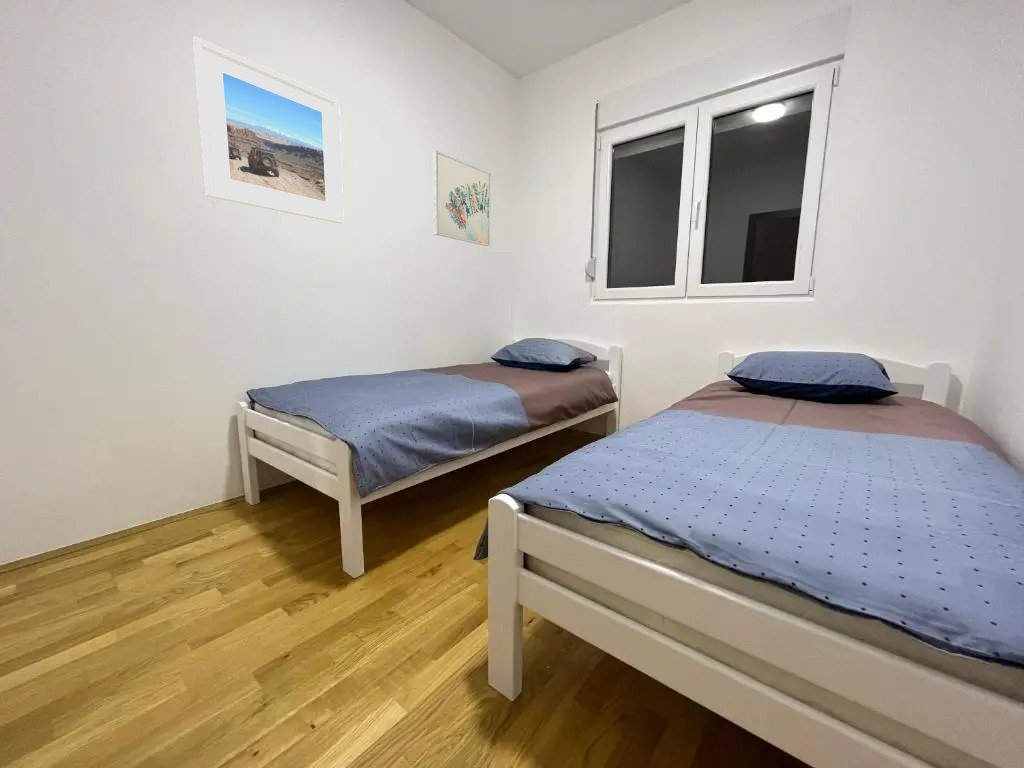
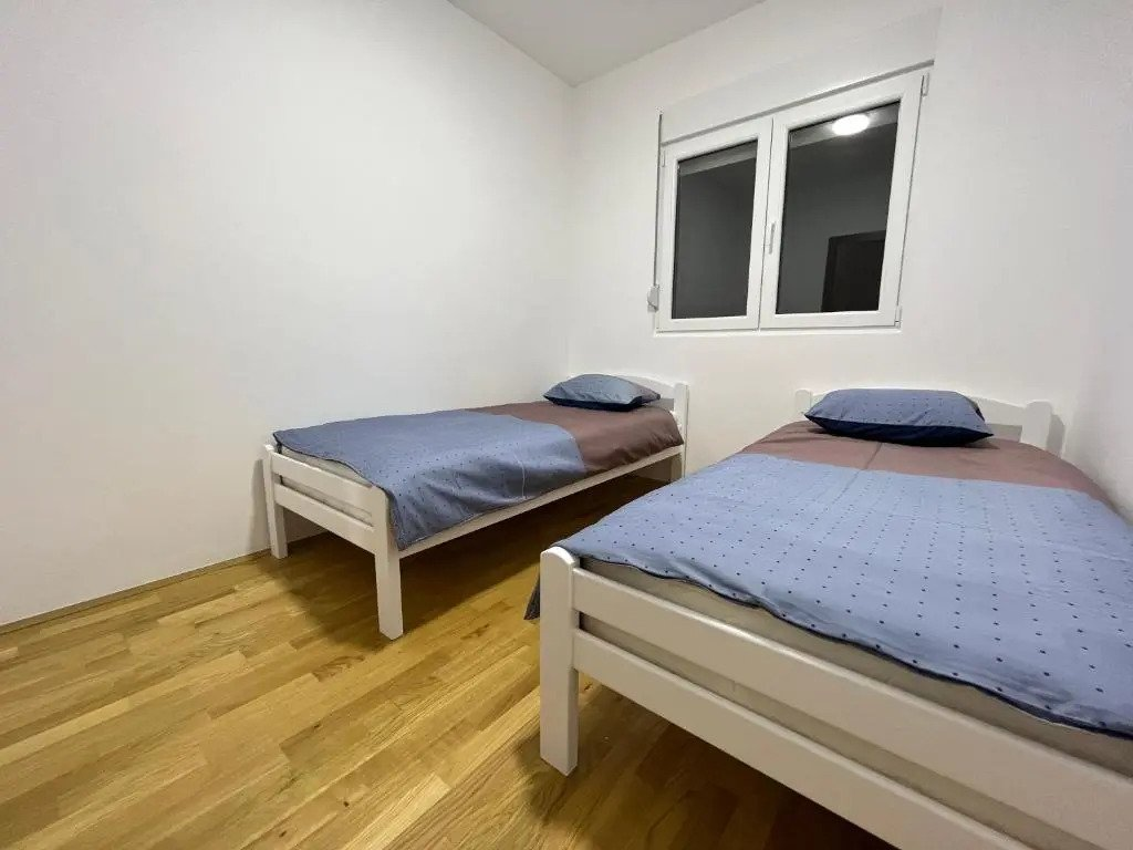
- wall art [432,150,492,247]
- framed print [192,36,345,225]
